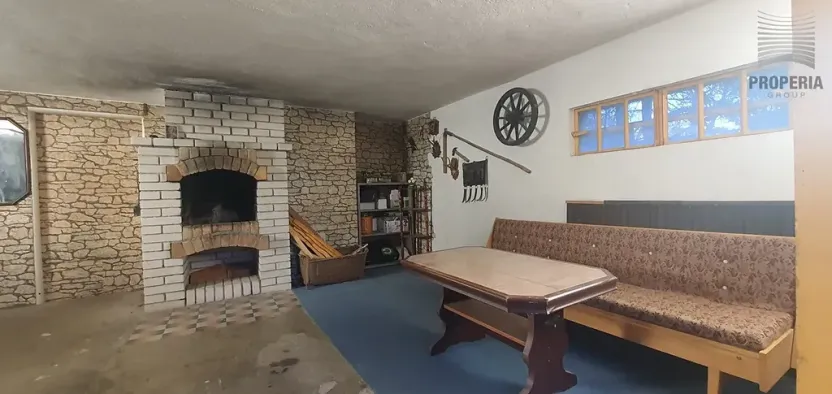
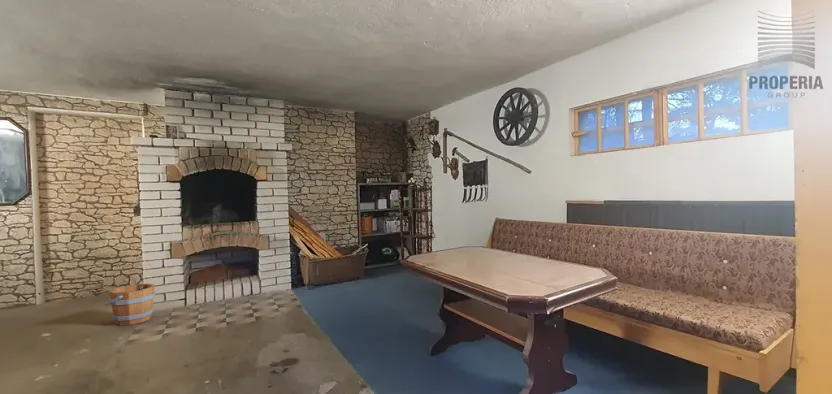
+ bucket [104,283,156,326]
